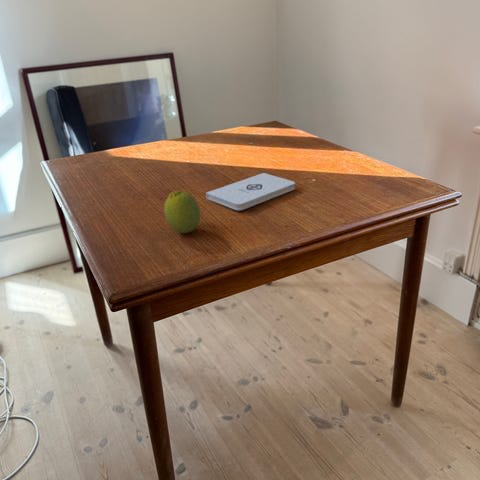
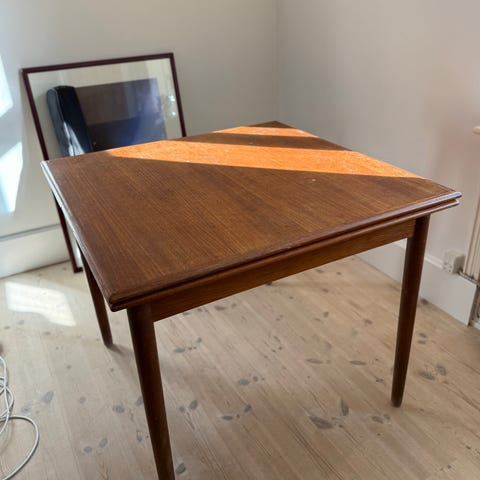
- fruit [163,190,202,234]
- notepad [205,172,296,211]
